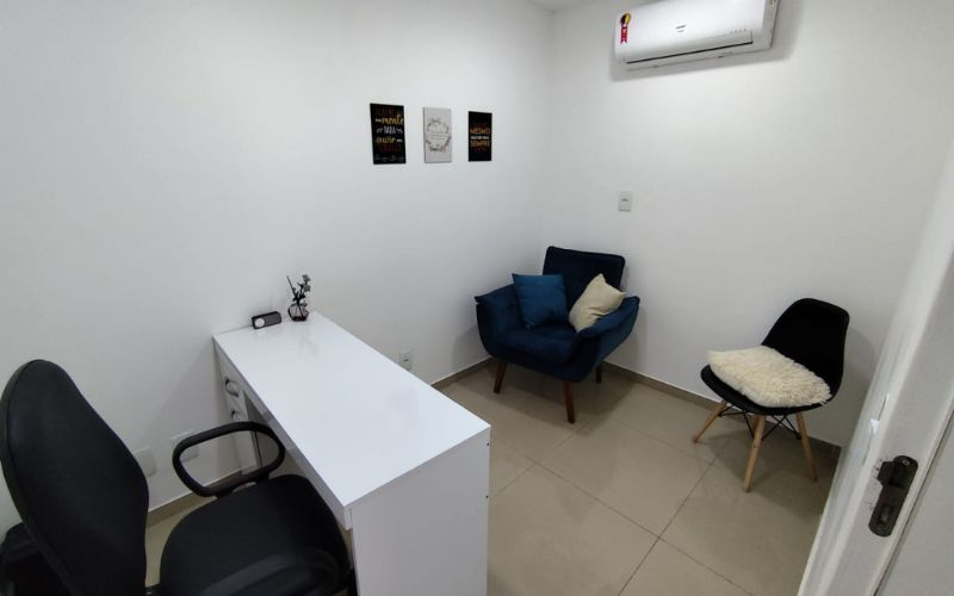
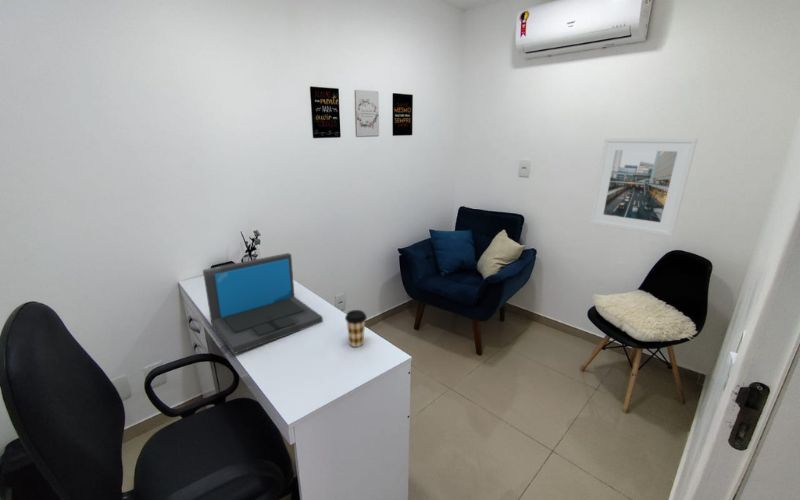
+ laptop [202,252,324,355]
+ coffee cup [344,309,368,348]
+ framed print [589,137,699,237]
